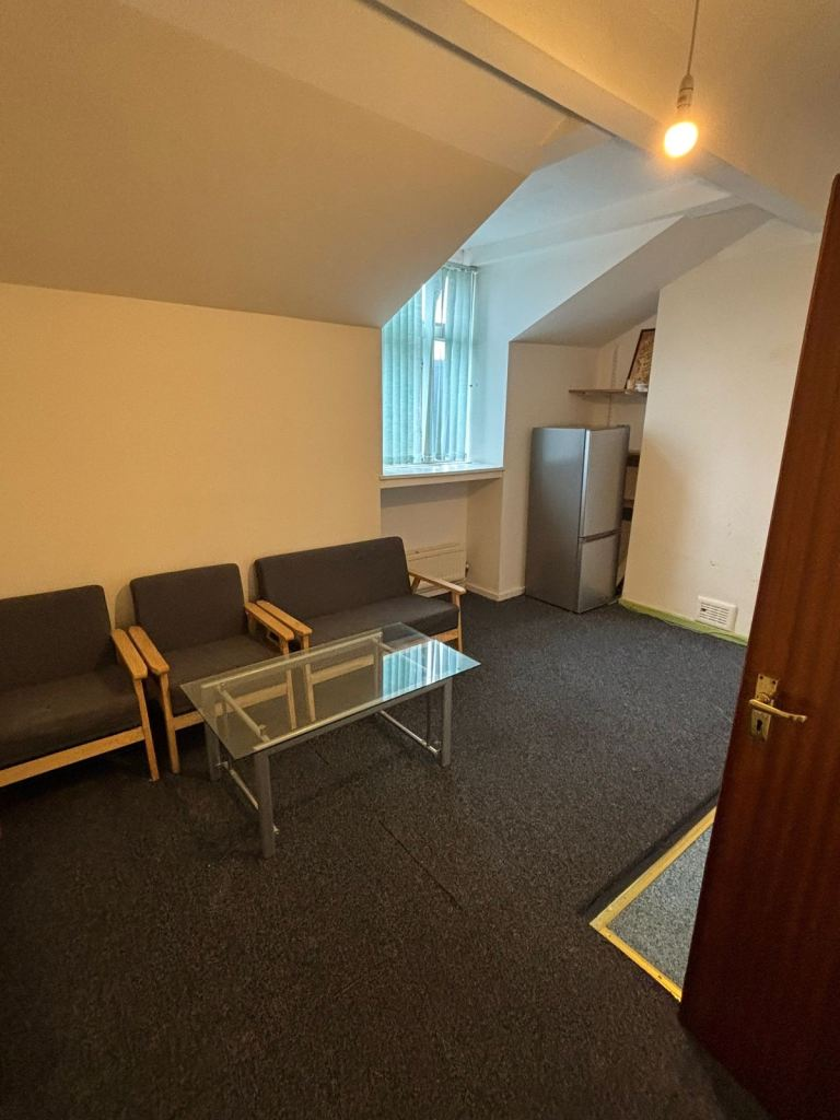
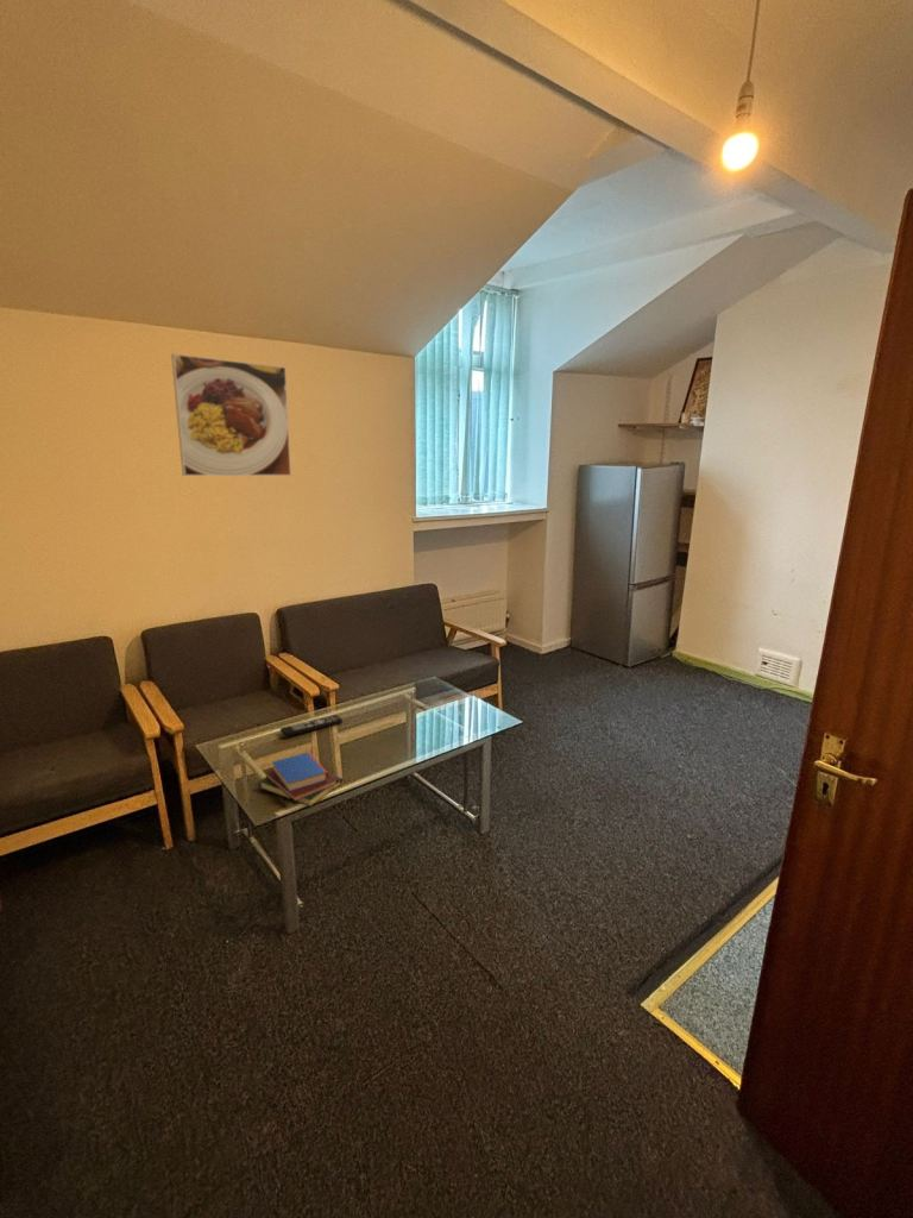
+ book [258,752,344,808]
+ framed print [170,352,292,477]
+ remote control [279,714,344,739]
